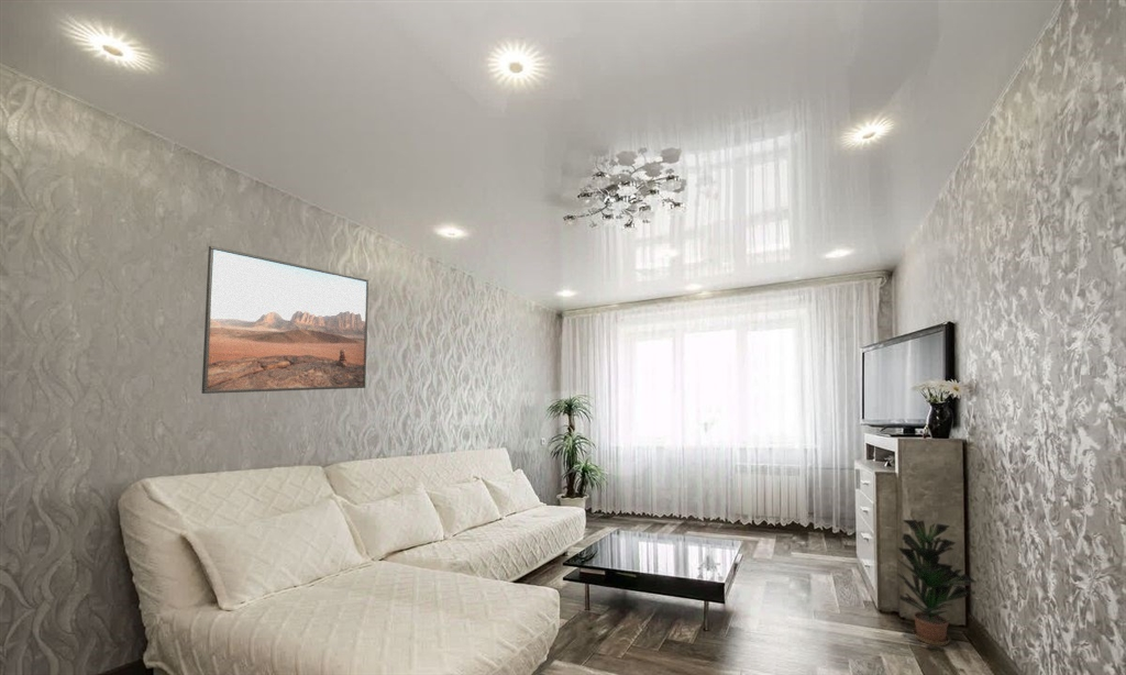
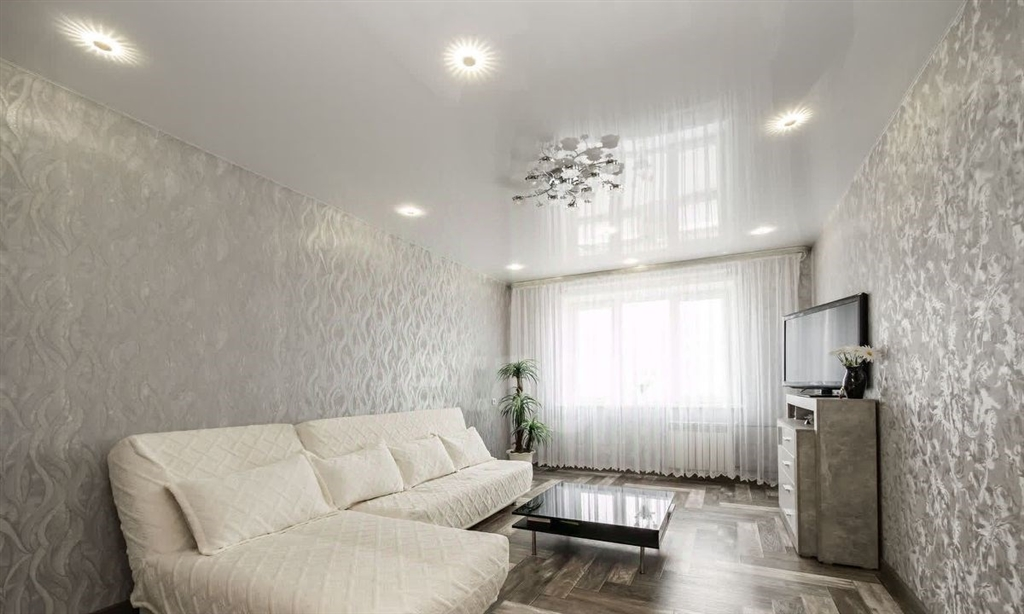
- potted plant [896,519,979,646]
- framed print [201,245,369,395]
